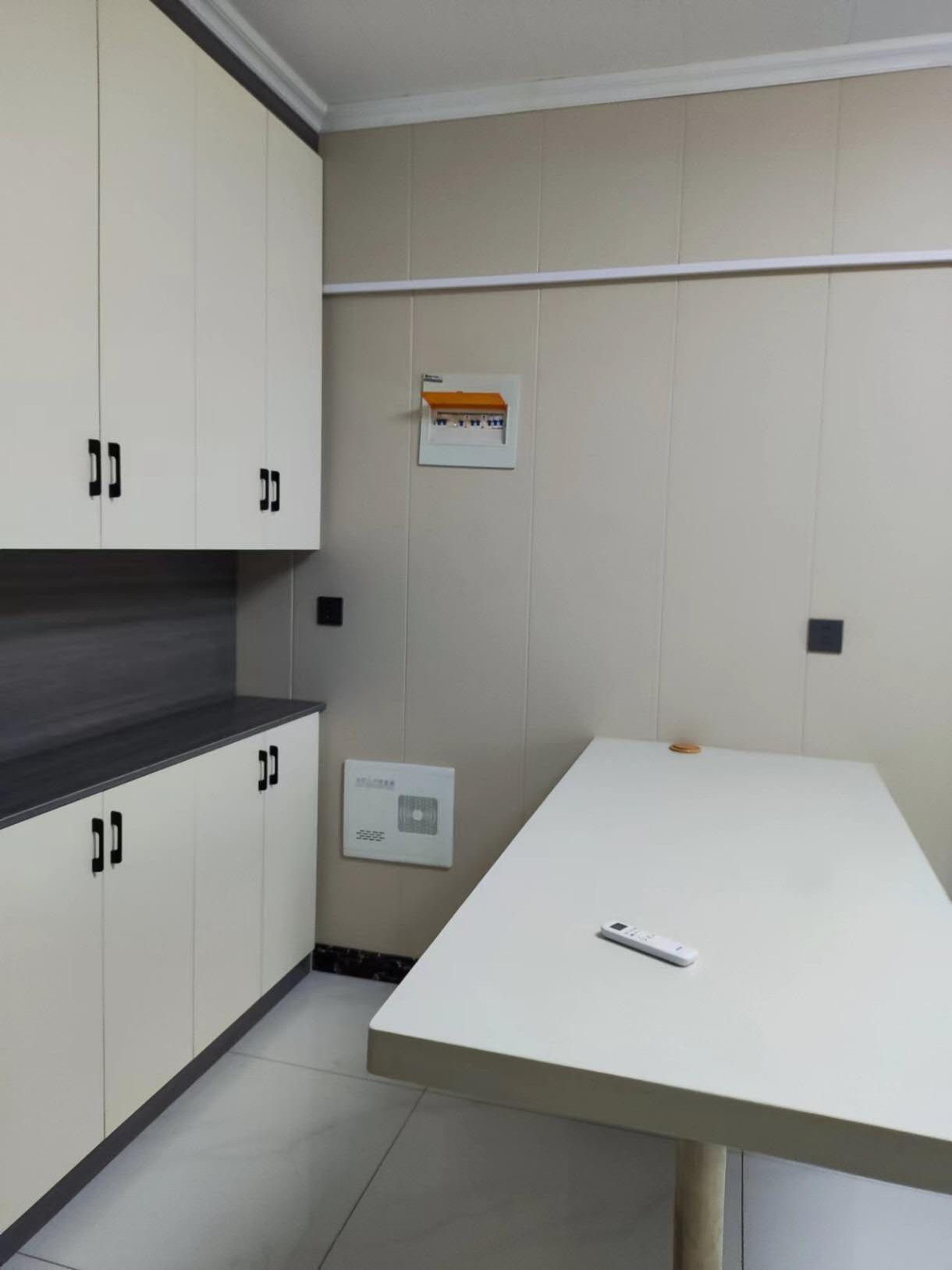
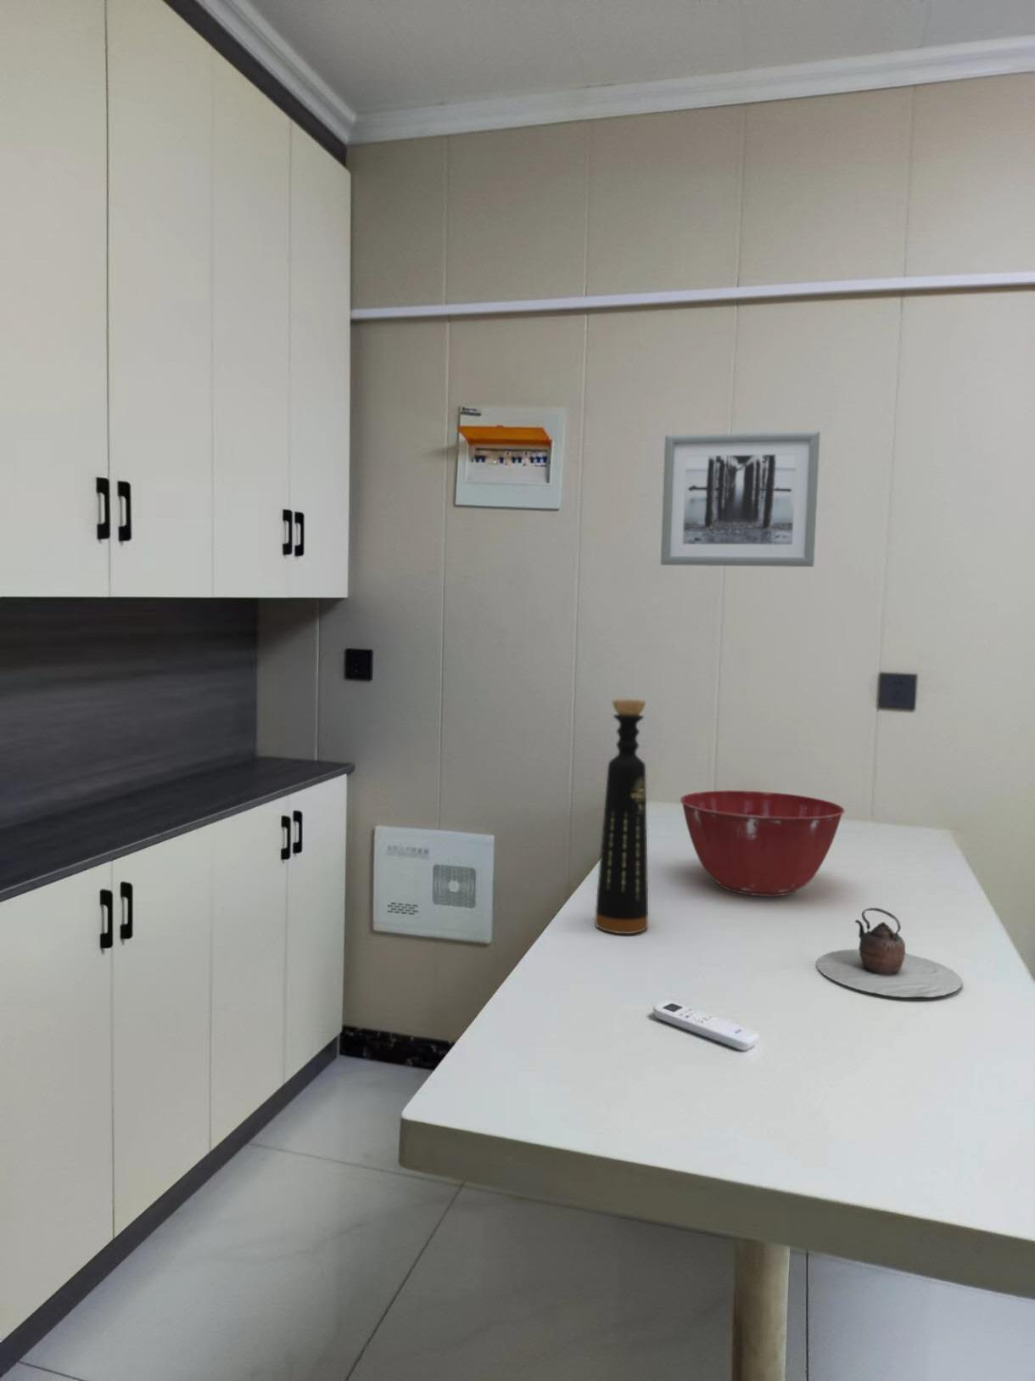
+ teapot [815,907,963,998]
+ wall art [660,431,821,568]
+ mixing bowl [679,789,846,897]
+ bottle [594,698,649,934]
